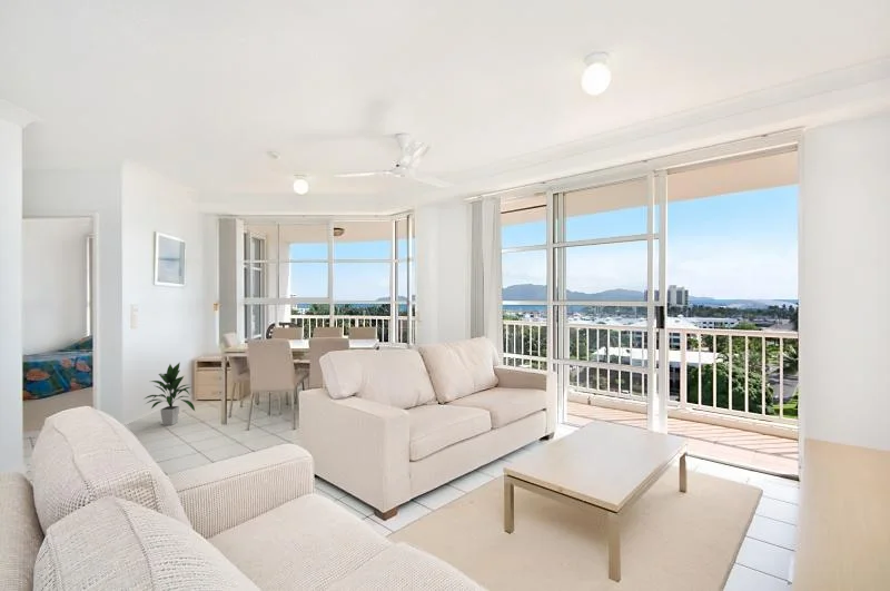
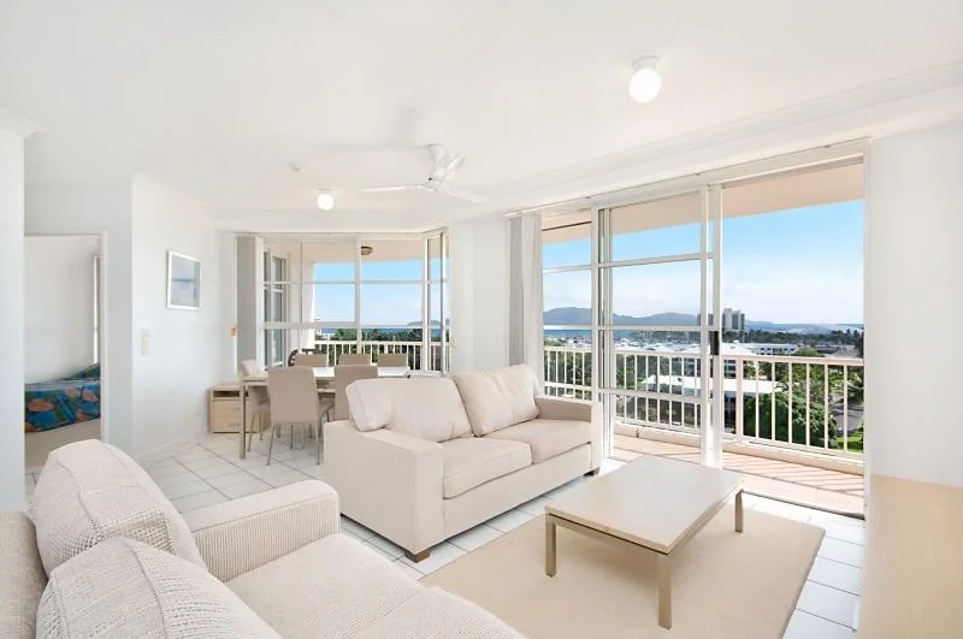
- indoor plant [142,361,196,426]
